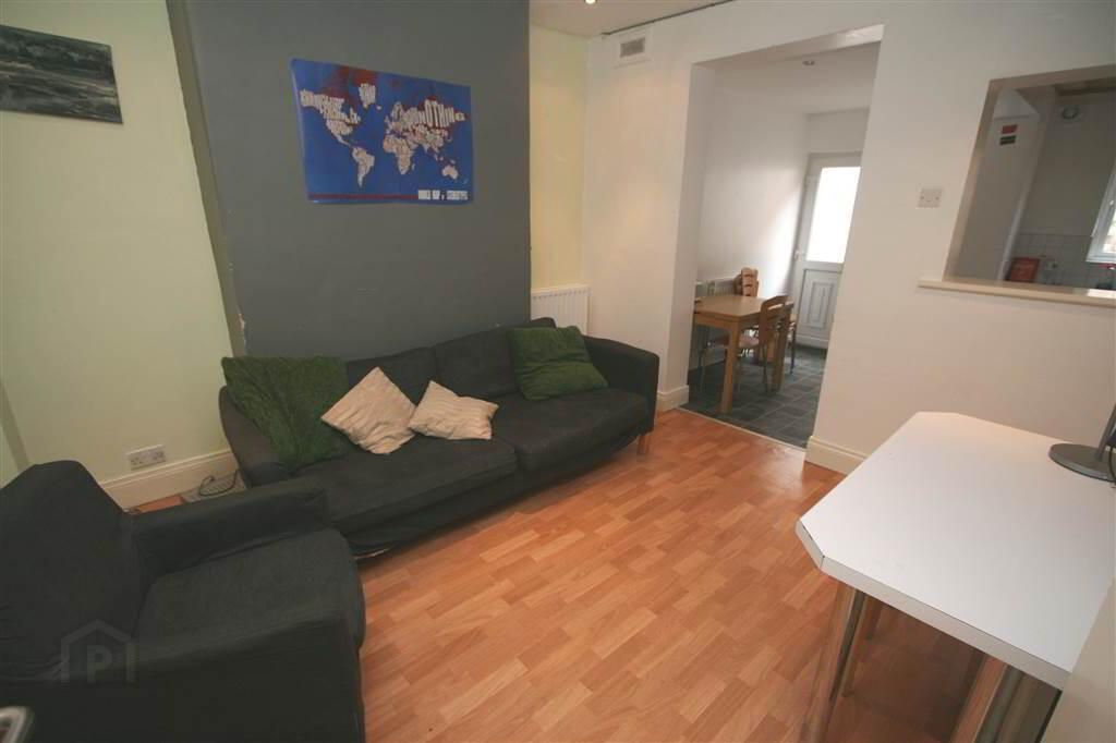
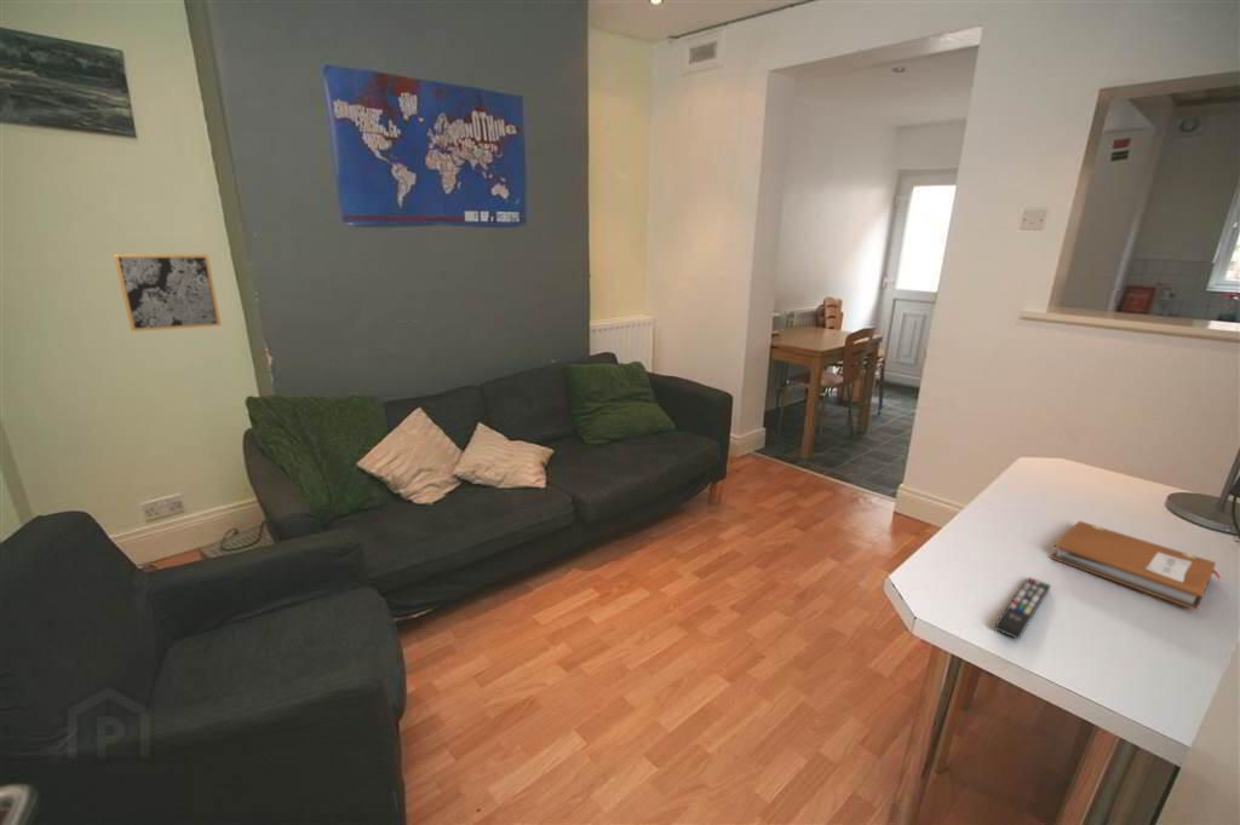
+ notebook [1049,520,1222,611]
+ wall art [113,253,223,333]
+ remote control [994,576,1052,641]
